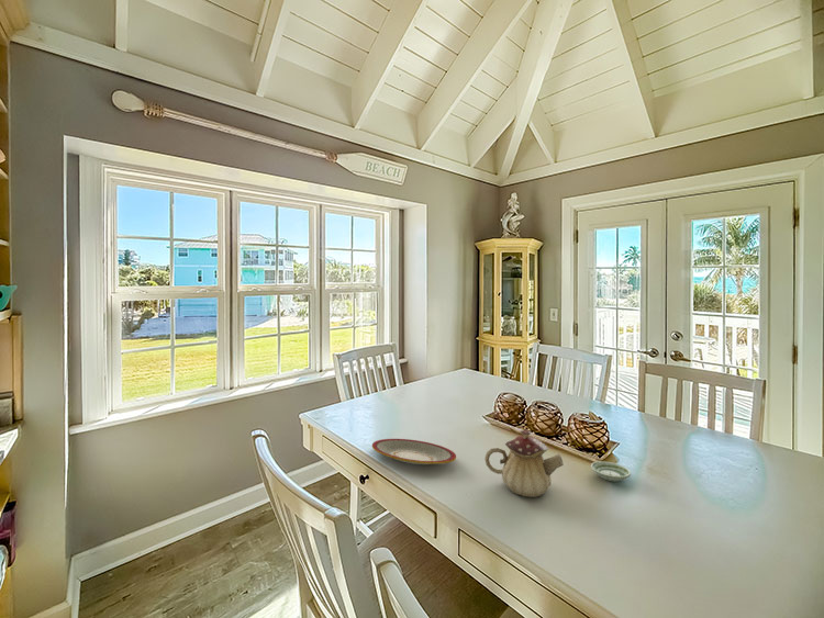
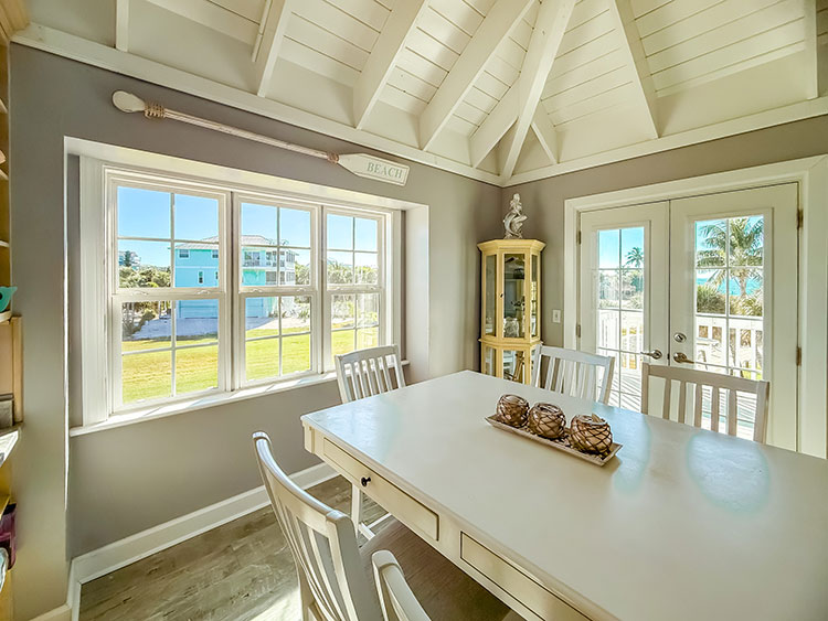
- plate [371,438,457,465]
- saucer [590,460,632,483]
- teapot [483,428,565,498]
